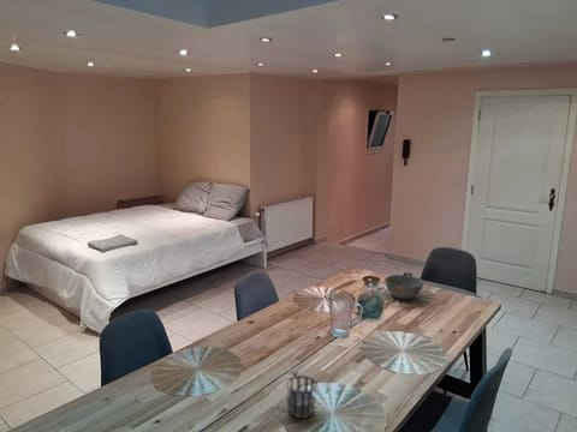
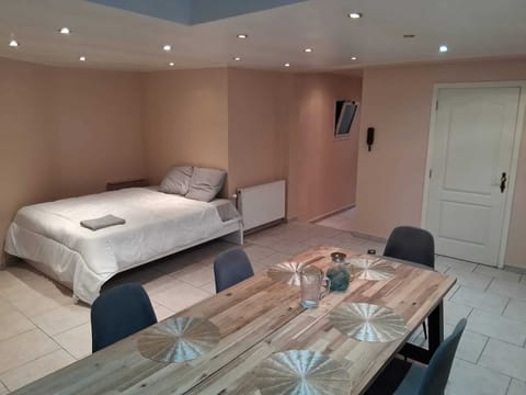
- bowl [383,274,426,300]
- cup [286,374,317,420]
